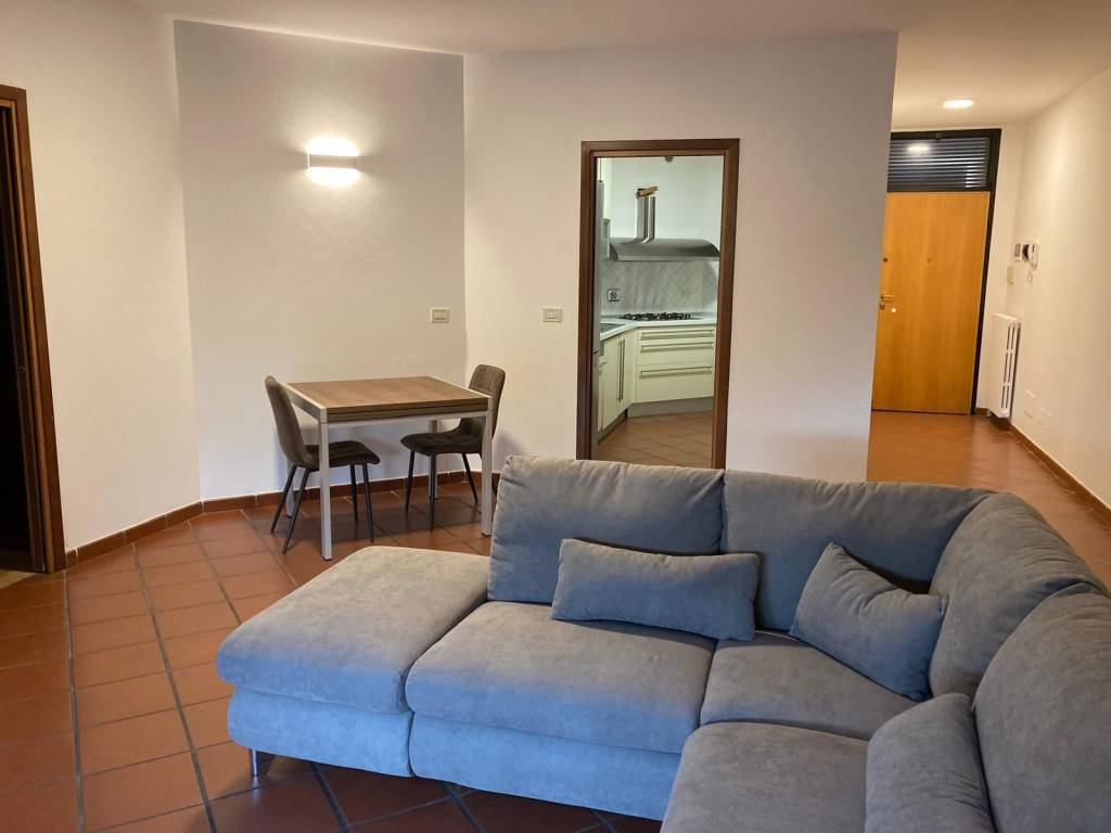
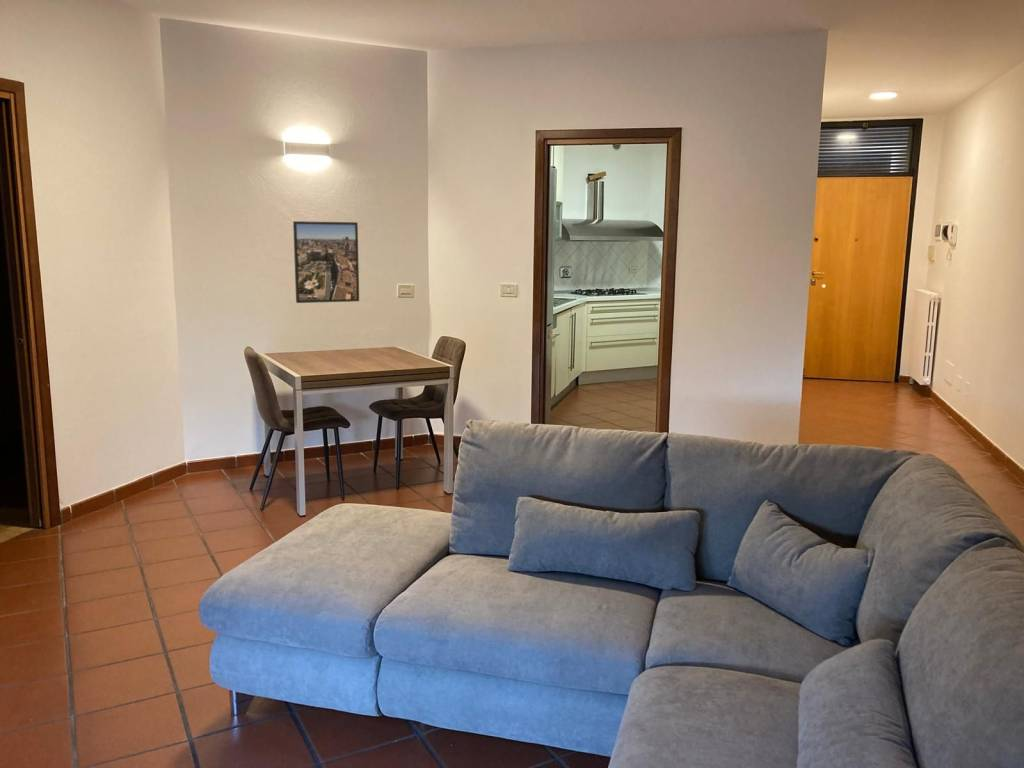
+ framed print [292,220,360,304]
